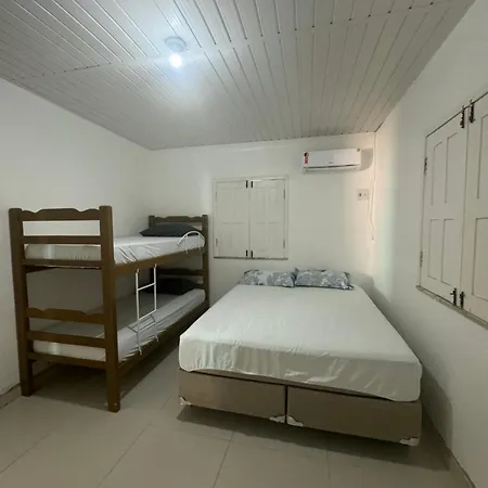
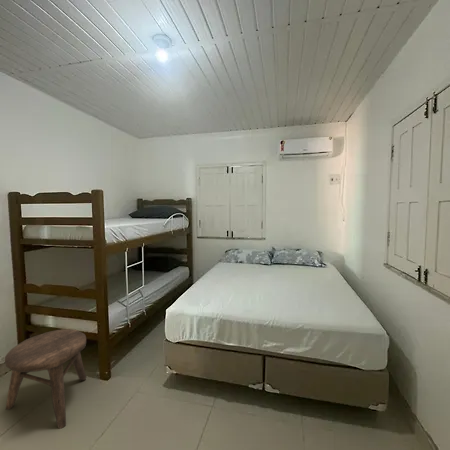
+ stool [4,328,87,430]
